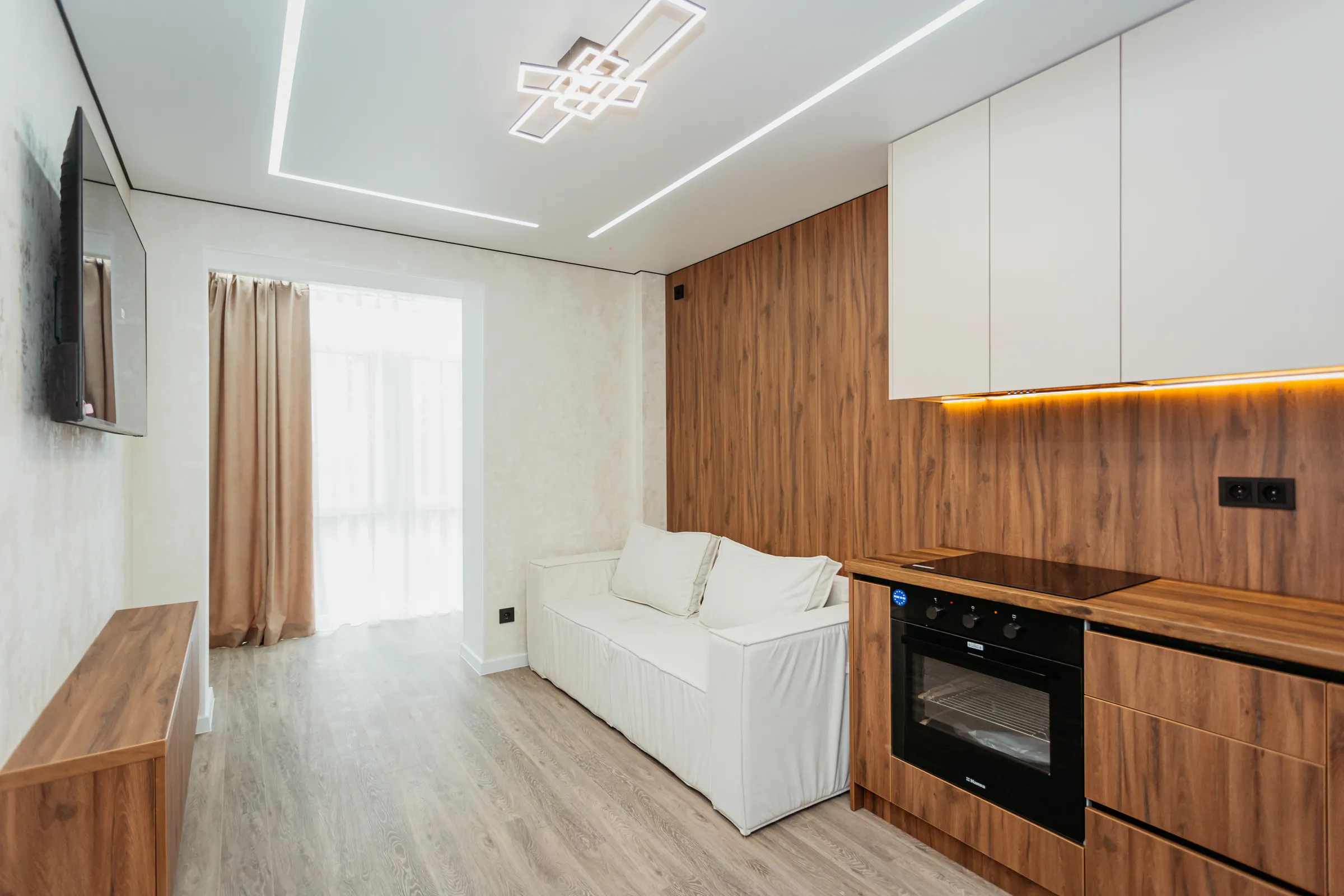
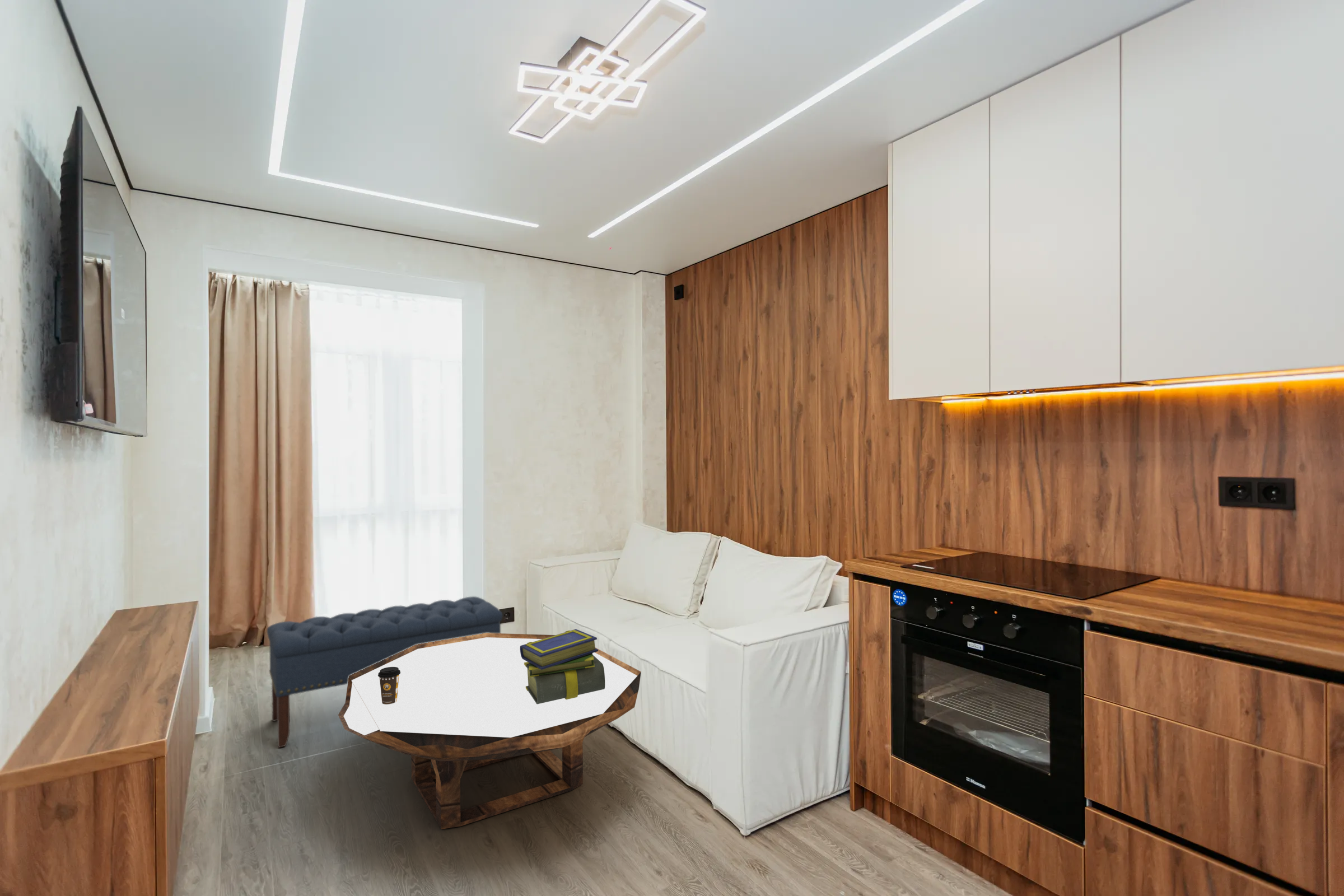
+ coffee table [338,633,642,830]
+ stack of books [520,629,605,704]
+ bench [267,596,503,748]
+ coffee cup [378,667,400,704]
